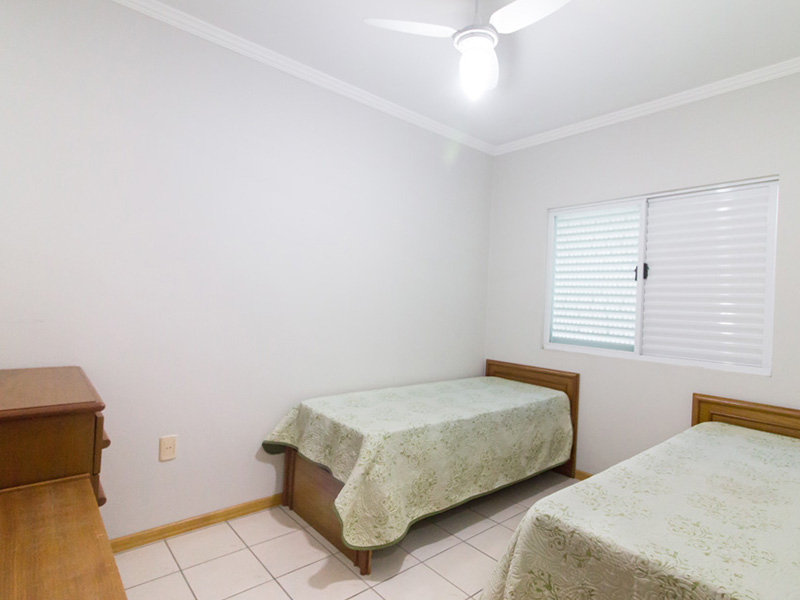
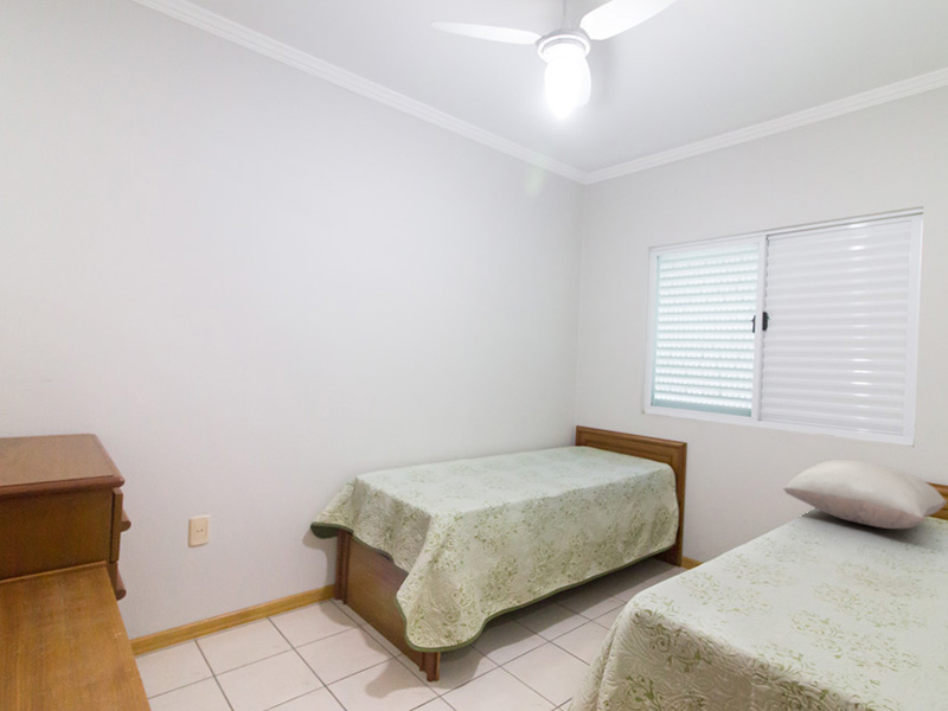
+ pillow [782,459,948,530]
